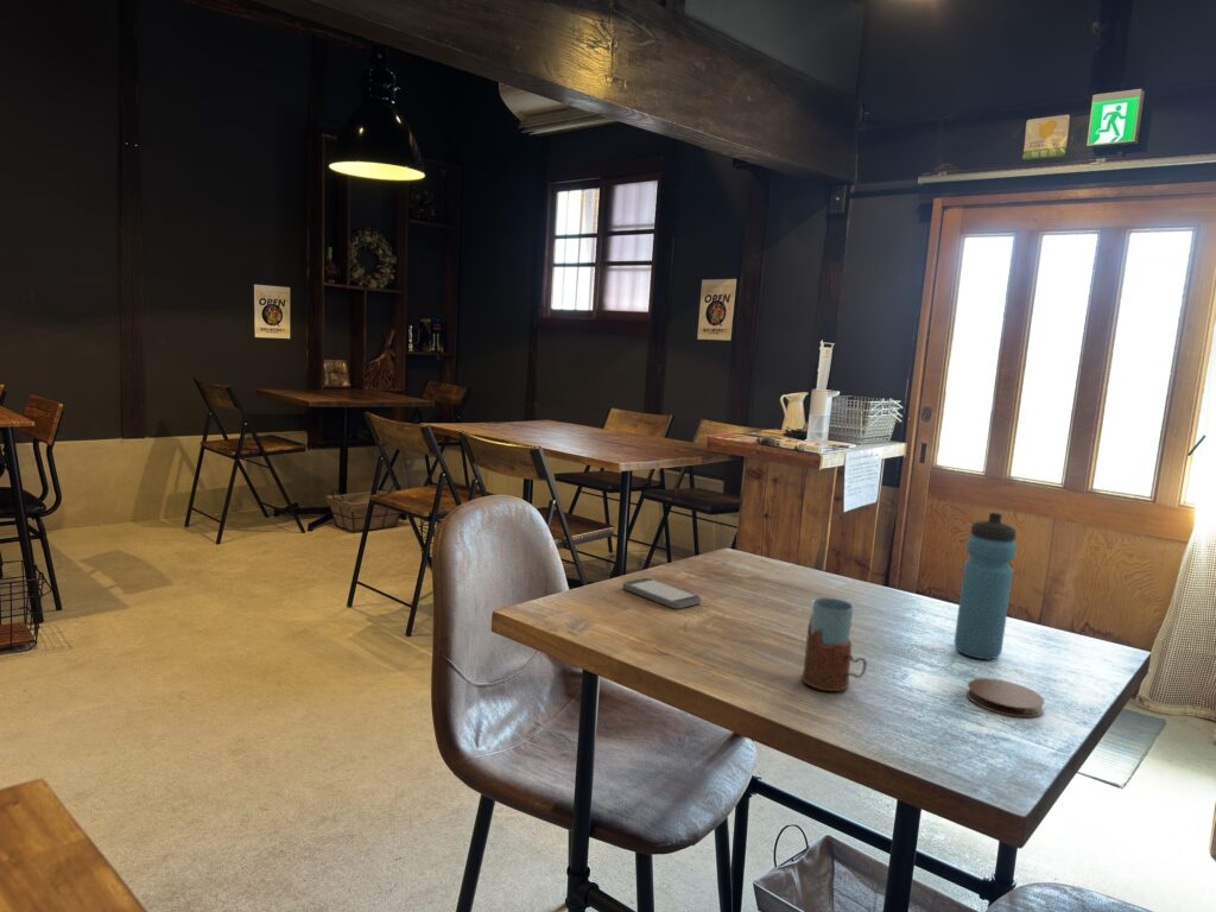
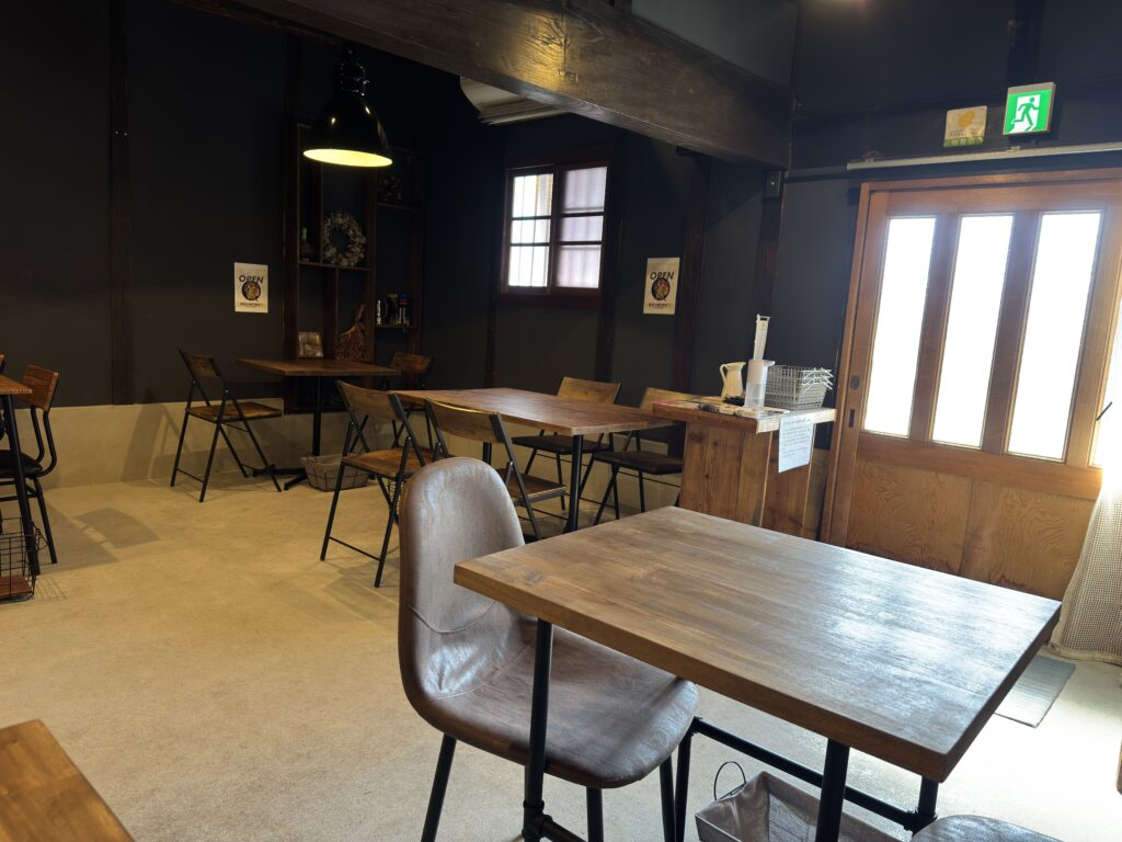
- water bottle [954,512,1018,660]
- drinking glass [800,596,868,692]
- coaster [965,677,1046,718]
- smartphone [621,576,702,610]
